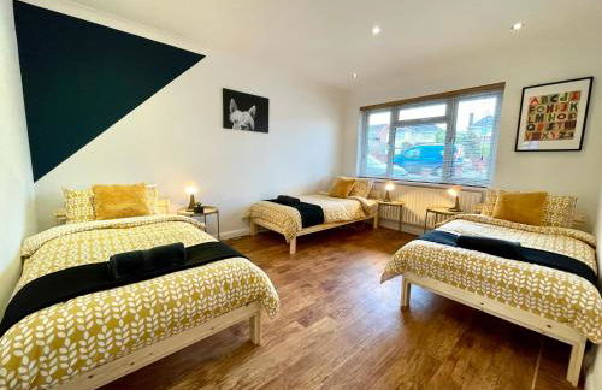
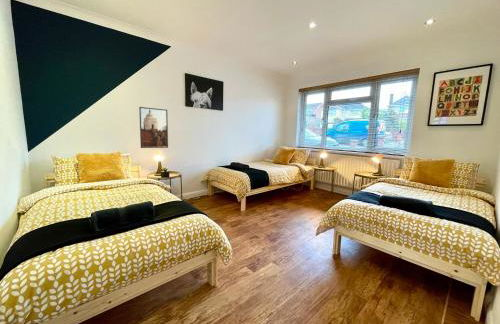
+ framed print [138,106,169,149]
